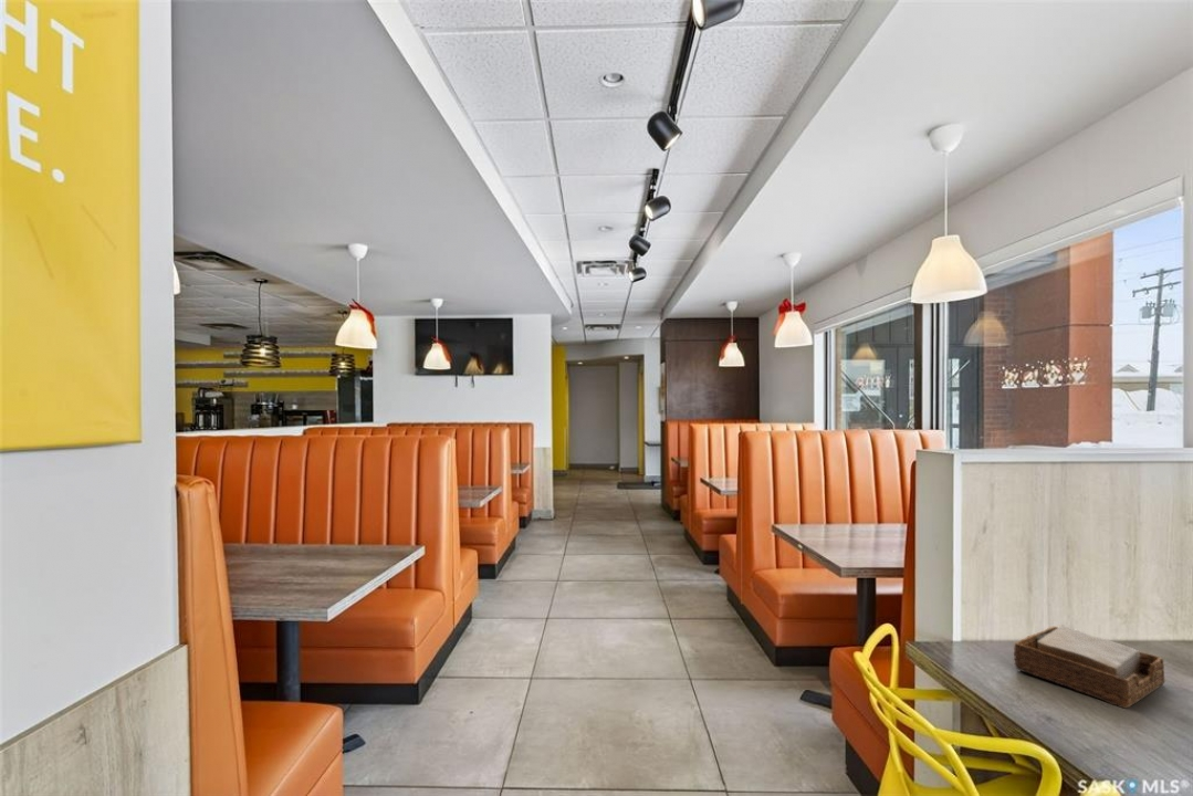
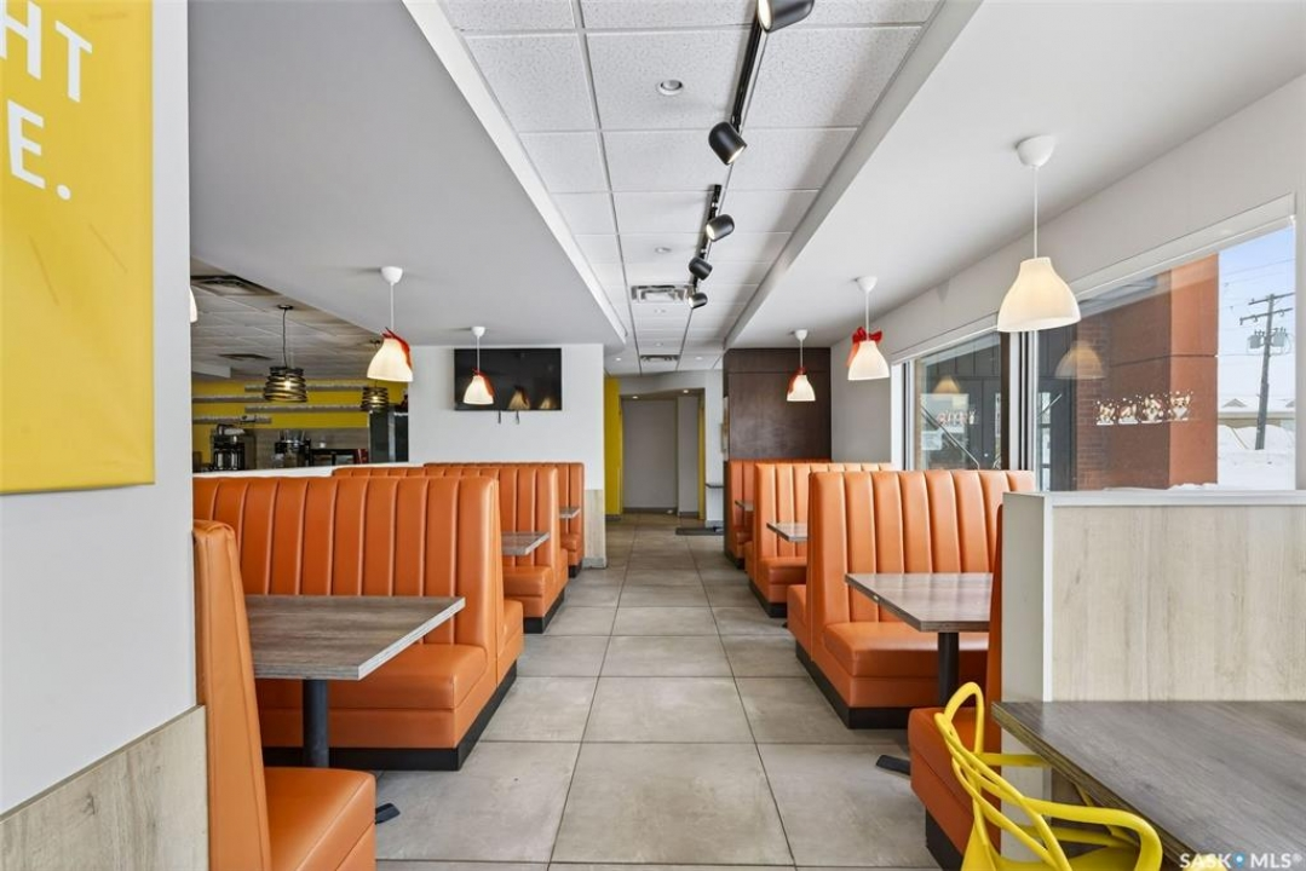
- napkin holder [1013,624,1166,710]
